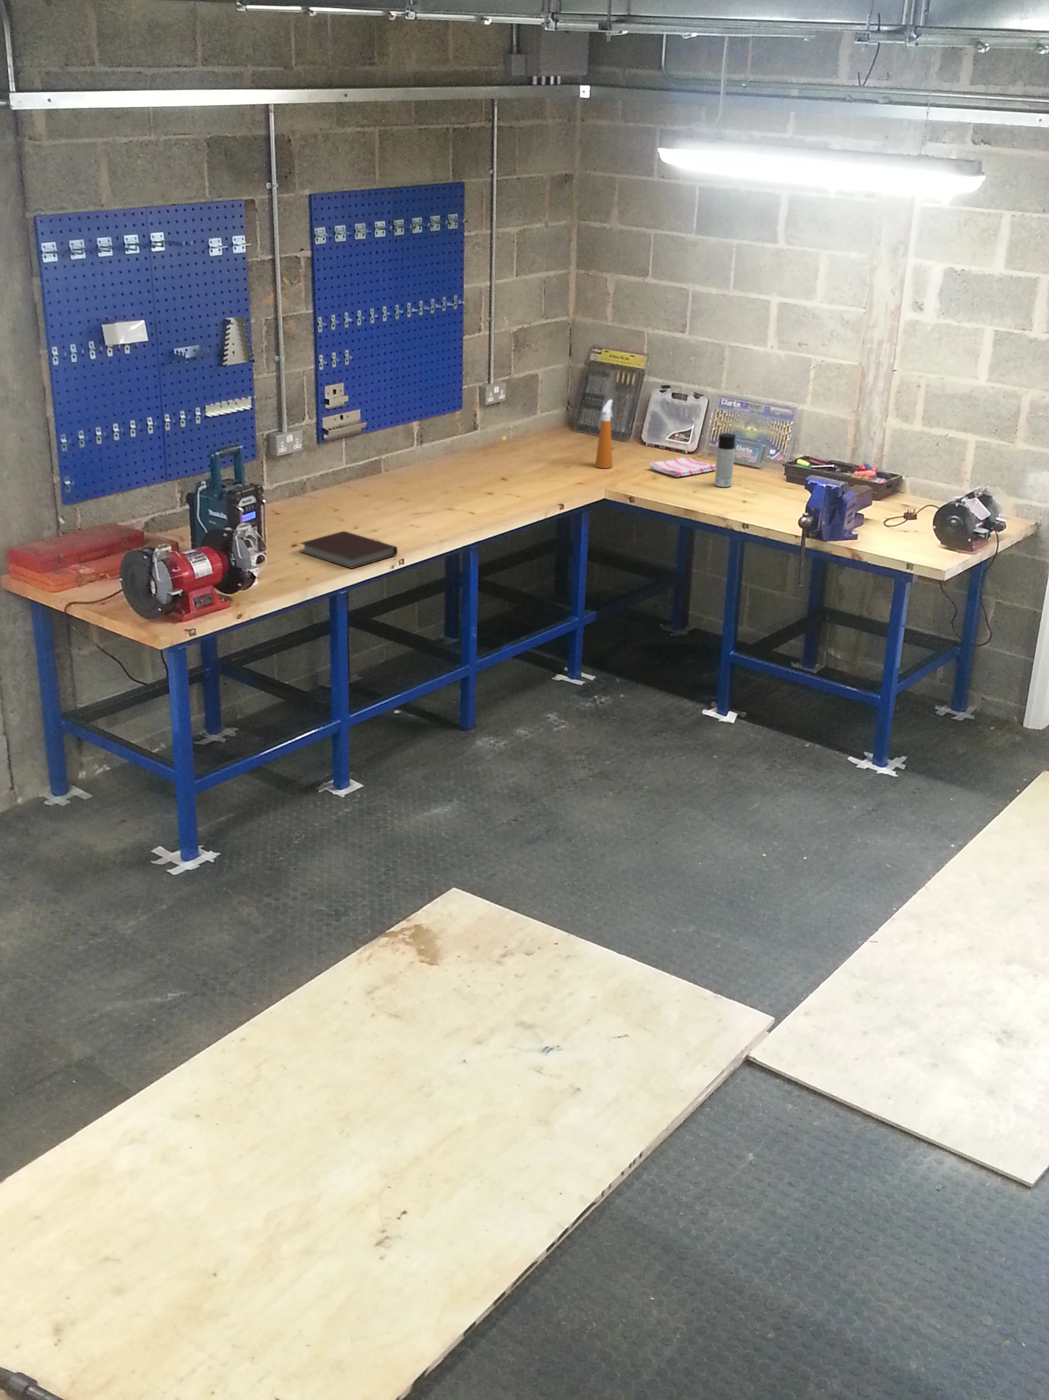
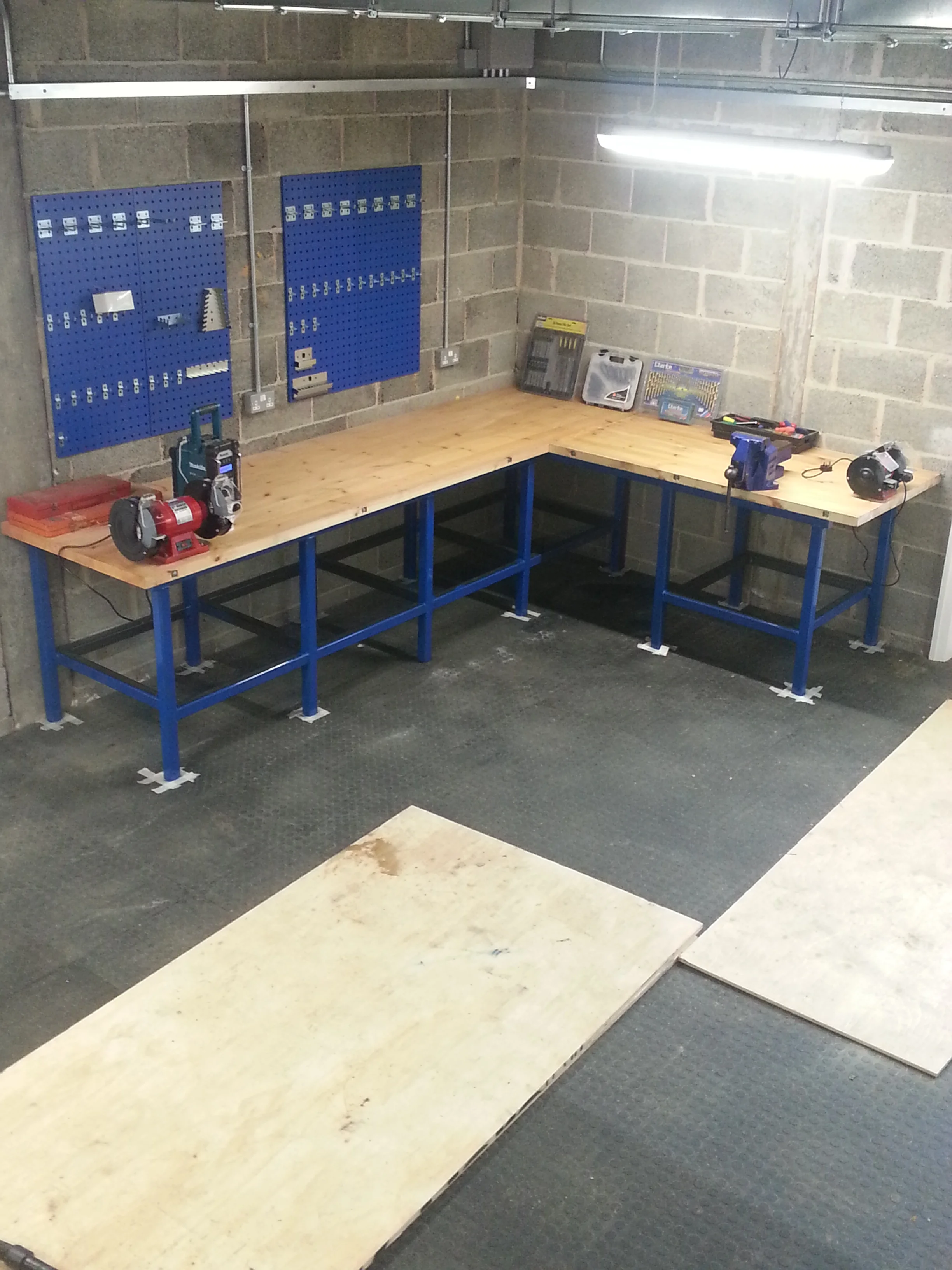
- spray can [714,433,736,487]
- dish towel [650,457,716,477]
- spray bottle [595,399,613,469]
- notebook [299,530,398,569]
